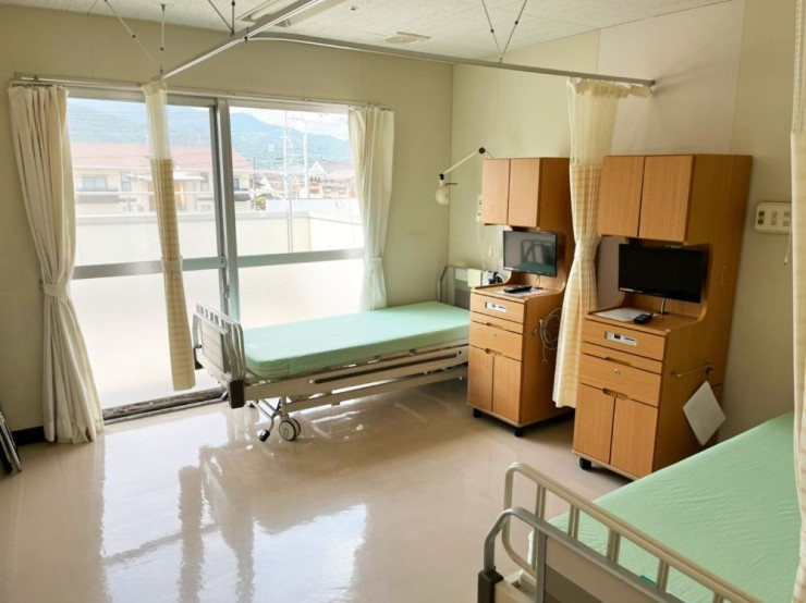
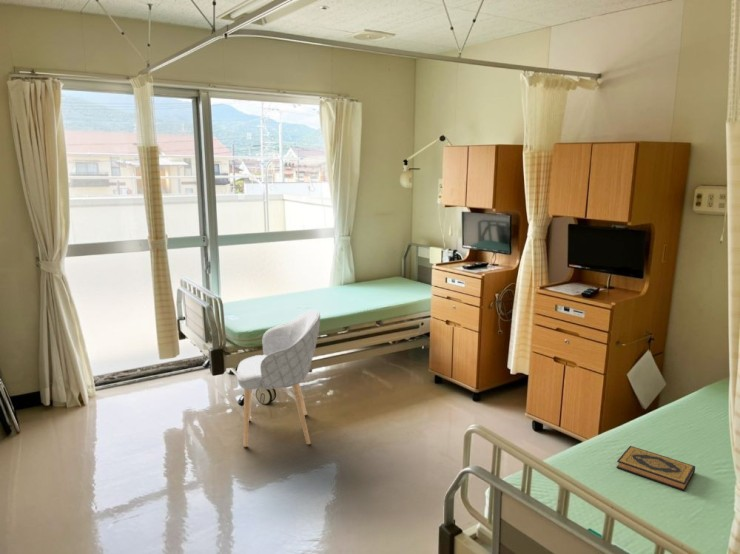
+ chair [236,309,321,448]
+ hardback book [616,445,696,492]
